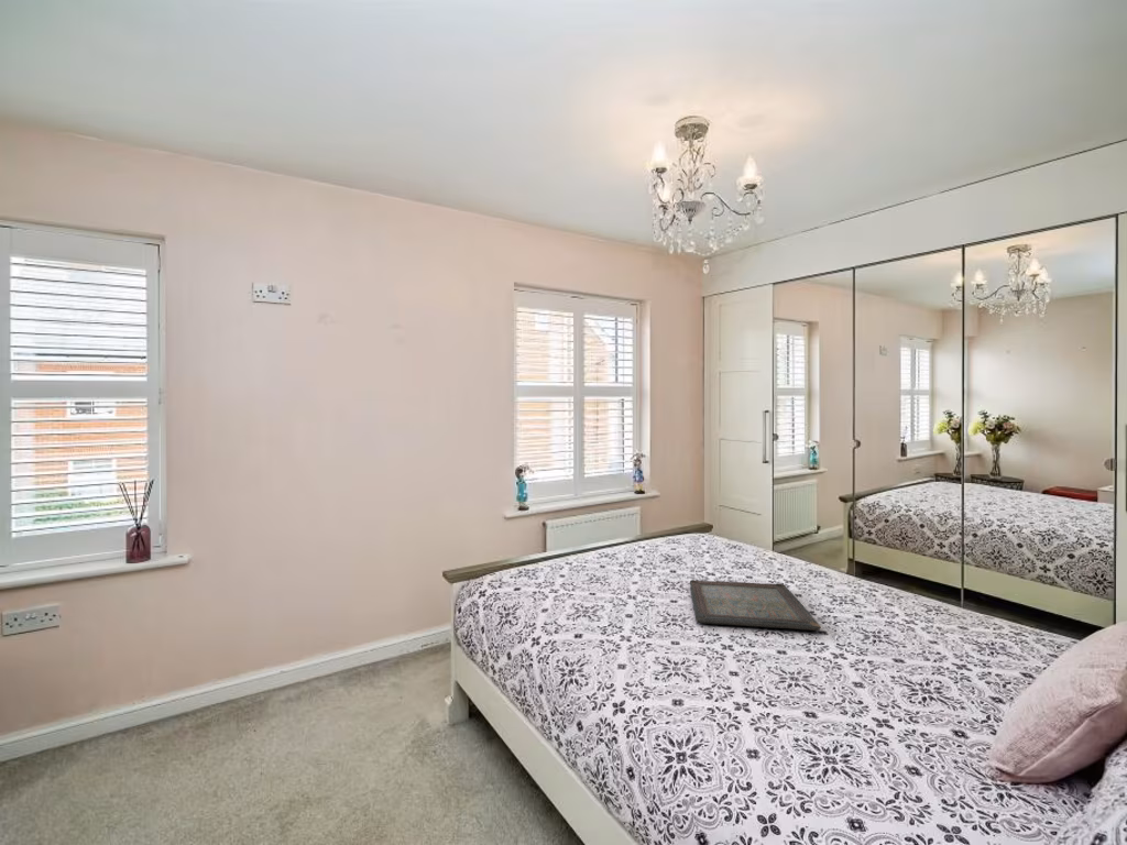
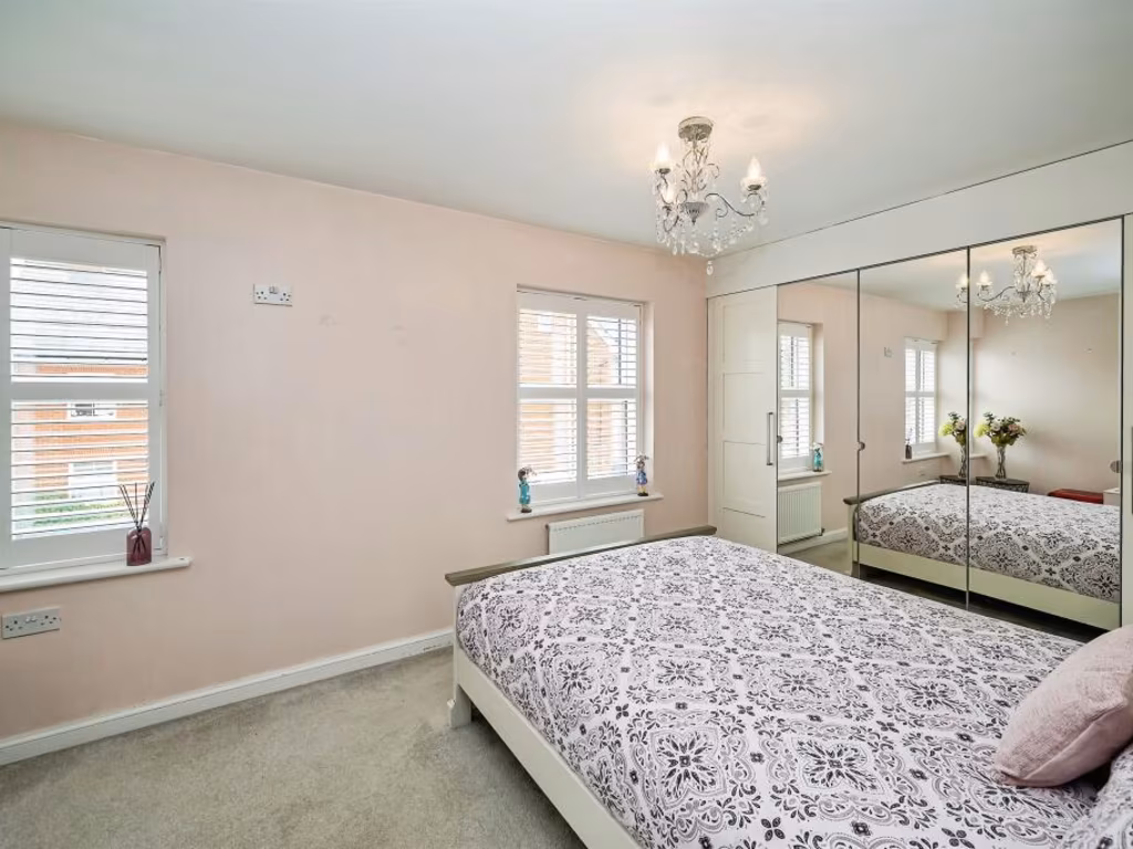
- serving tray [689,579,822,632]
